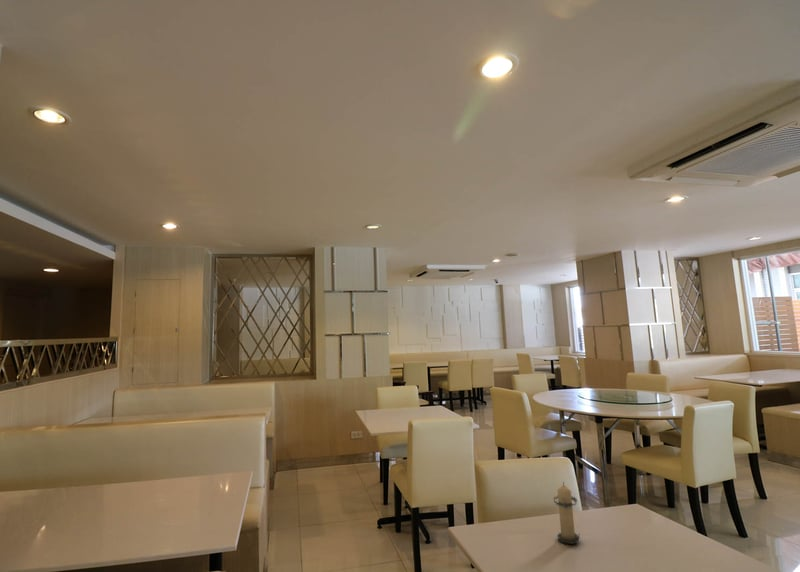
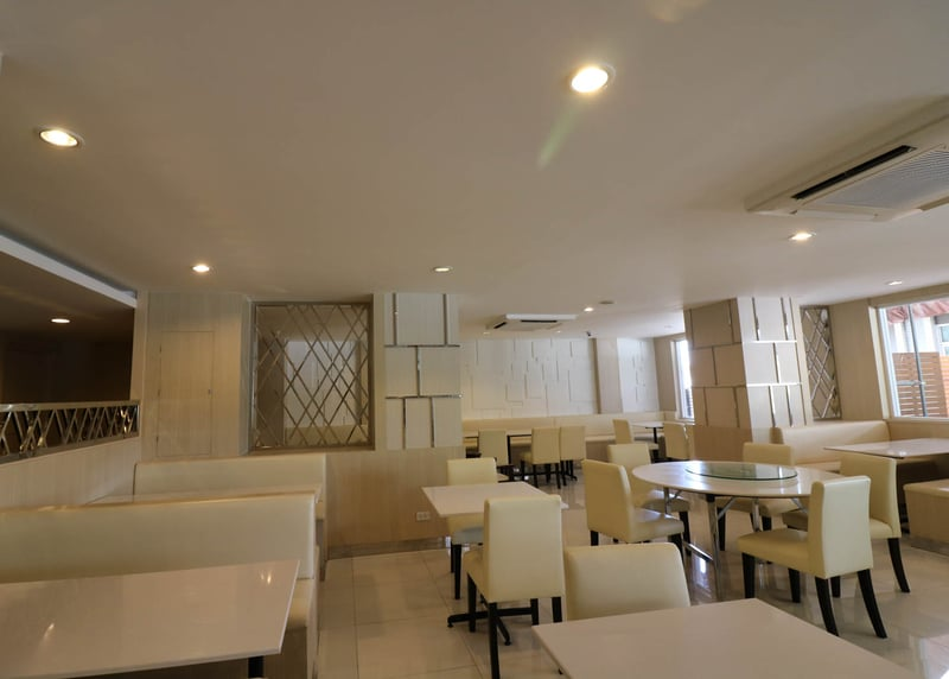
- candle [552,481,581,545]
